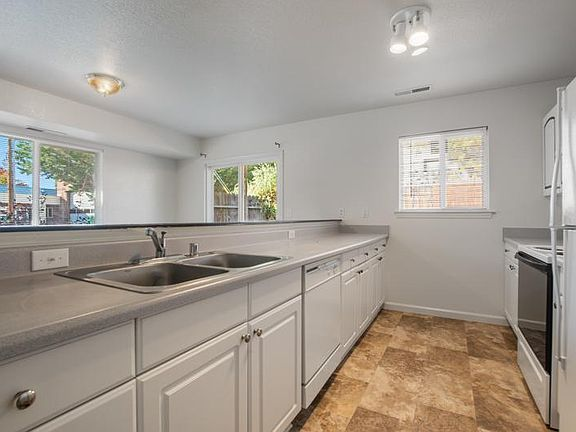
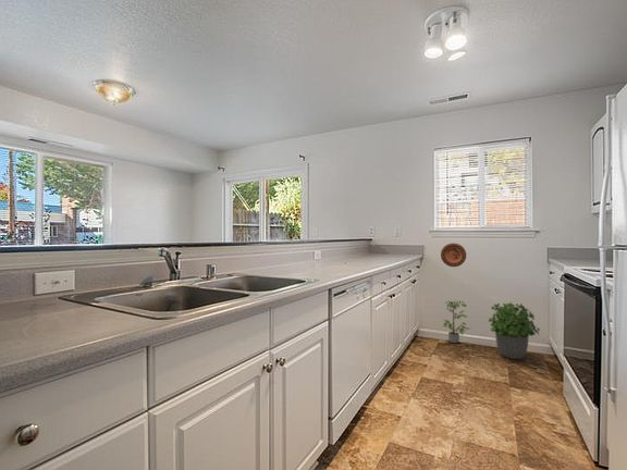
+ potted plant [487,301,541,360]
+ potted plant [442,300,472,344]
+ decorative plate [440,243,467,268]
